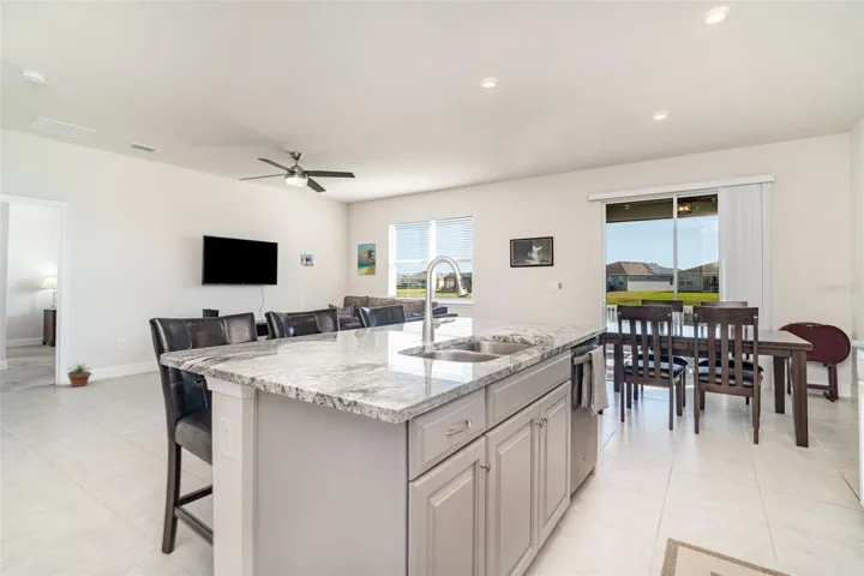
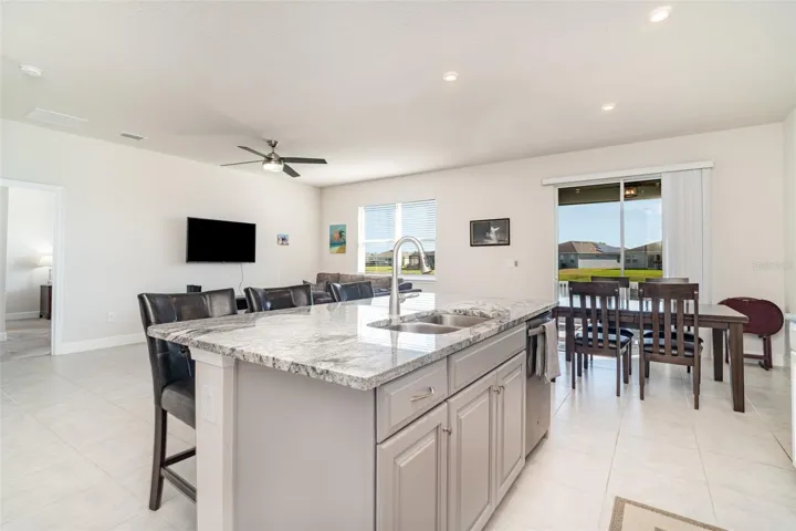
- potted plant [66,361,95,388]
